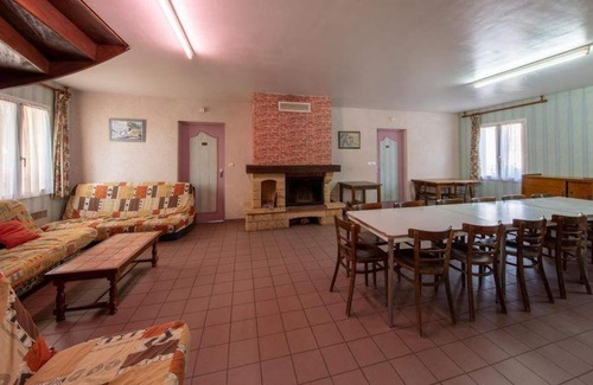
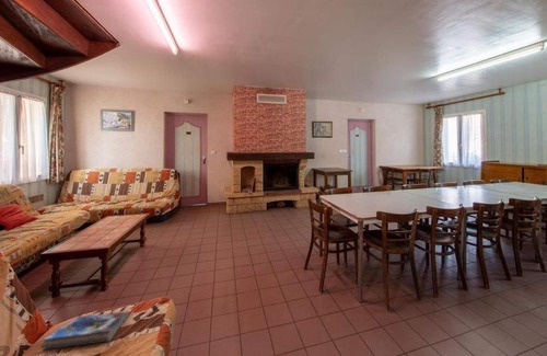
+ magazine [39,310,132,352]
